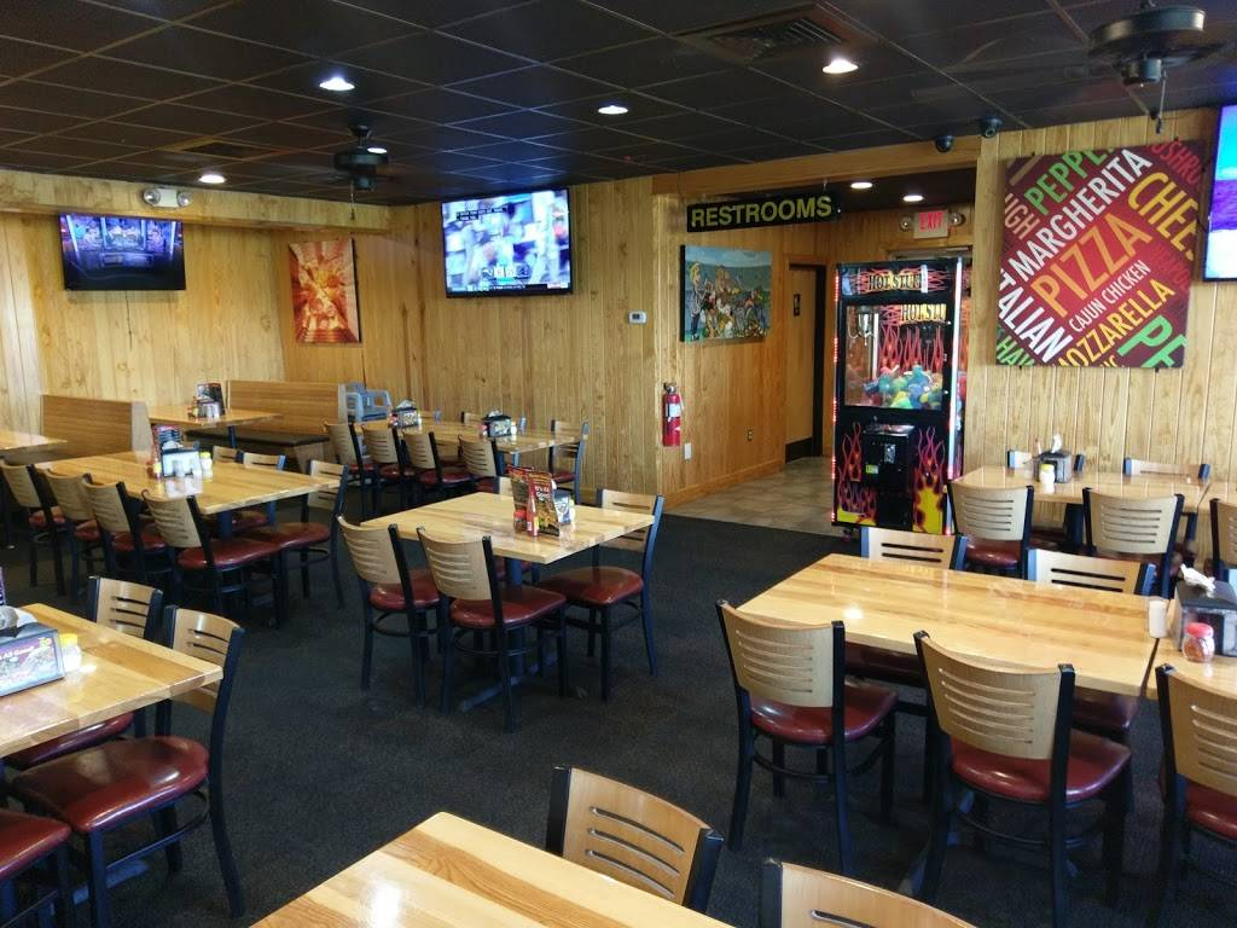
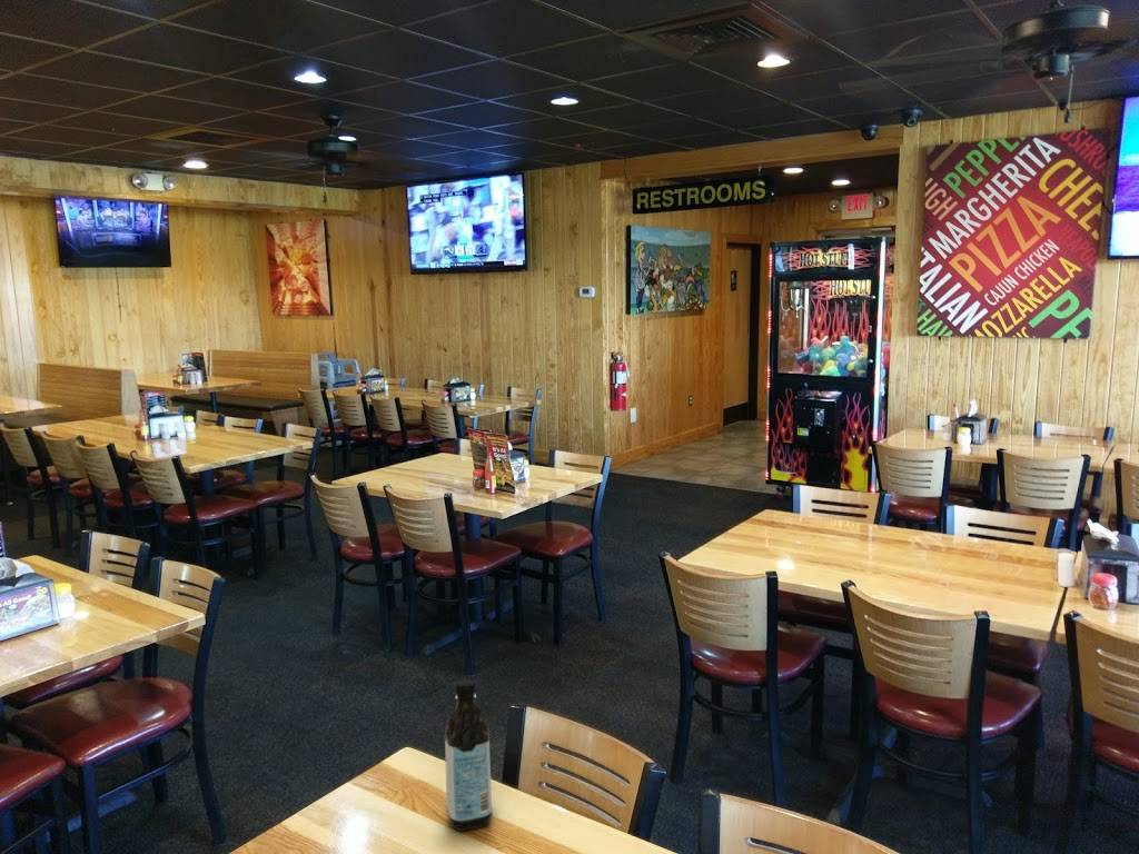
+ water bottle [443,679,493,832]
